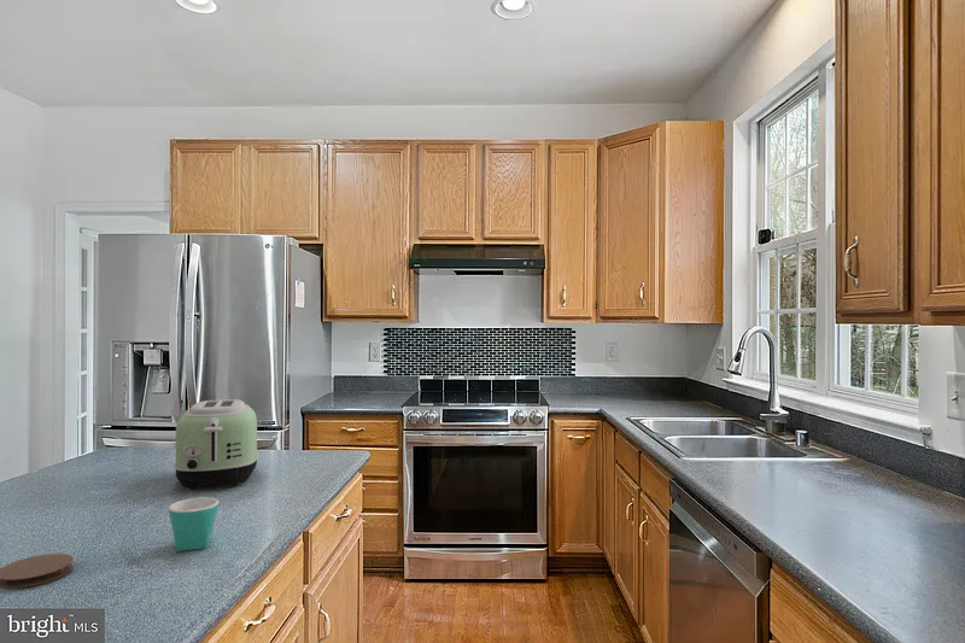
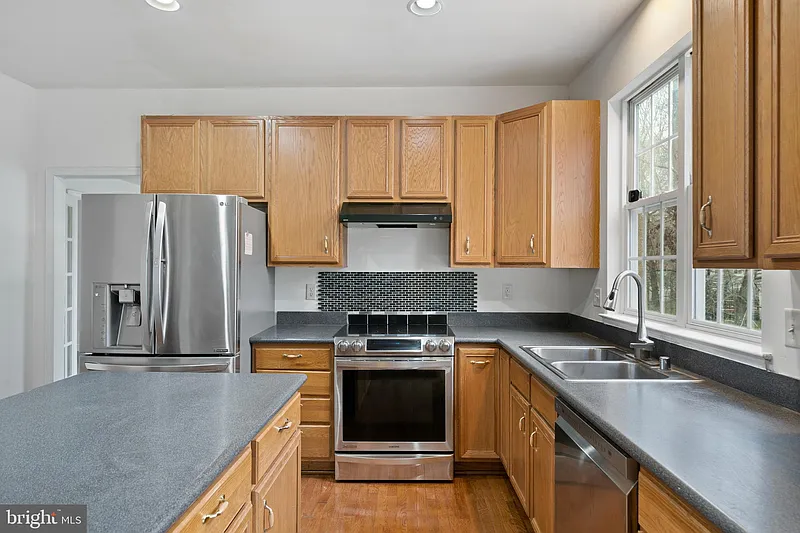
- coaster [0,553,75,590]
- toaster [172,398,259,491]
- mug [168,495,221,553]
